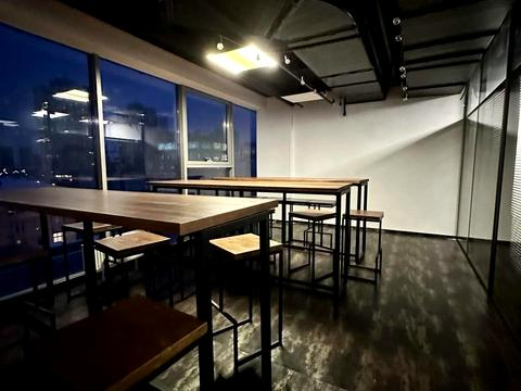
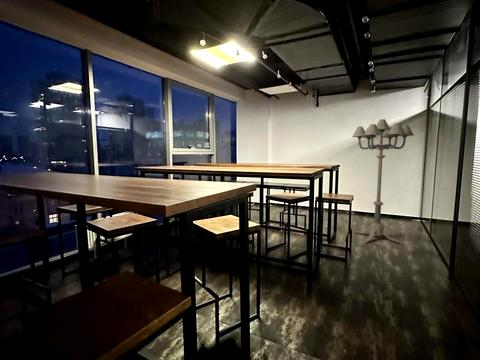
+ floor lamp [351,118,414,246]
